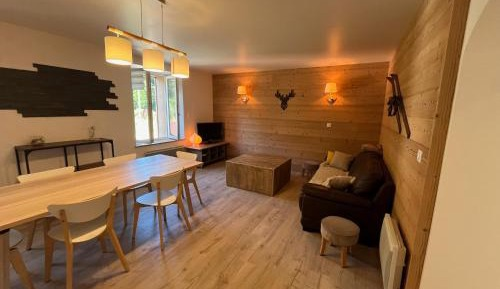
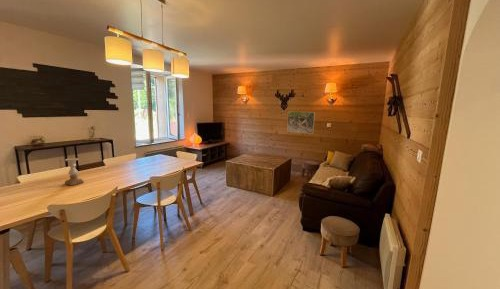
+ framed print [286,111,316,135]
+ candle holder [64,157,85,187]
